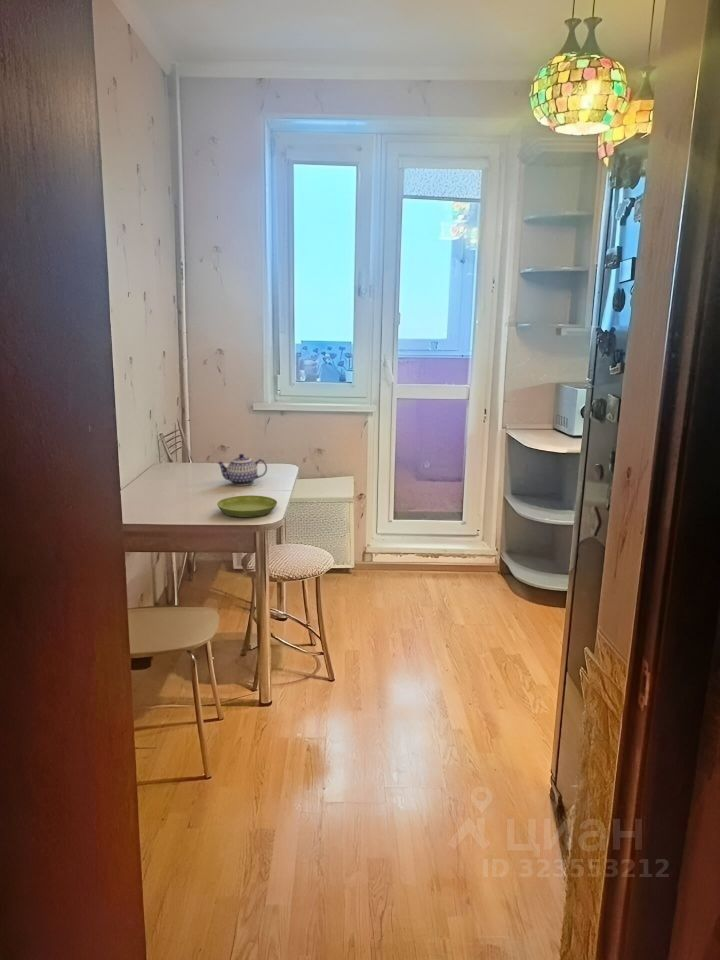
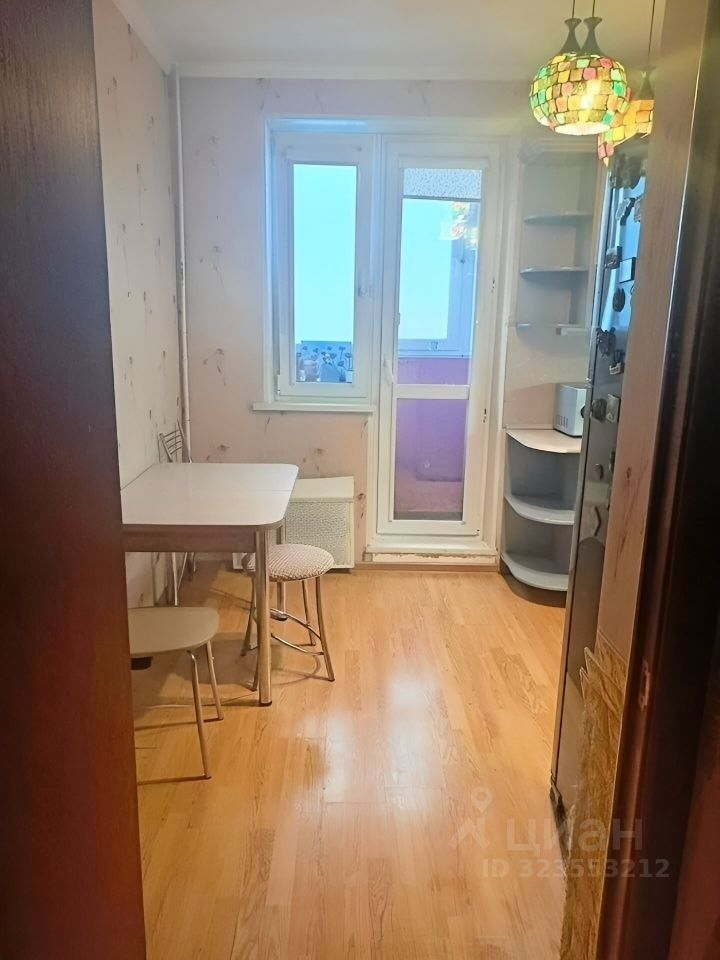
- saucer [216,494,278,518]
- teapot [216,453,268,486]
